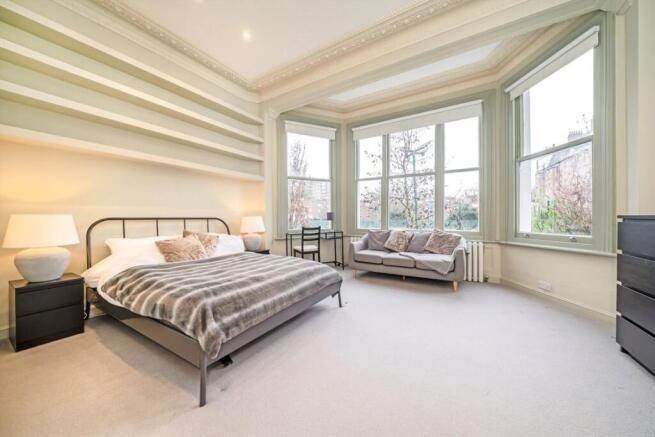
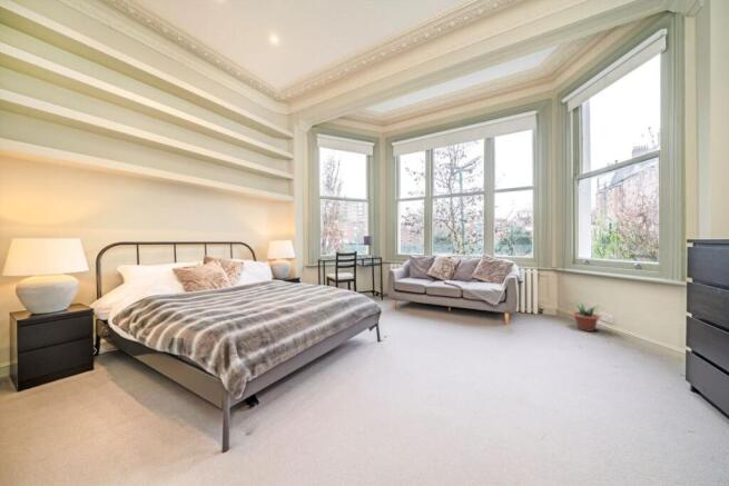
+ potted plant [570,300,603,333]
